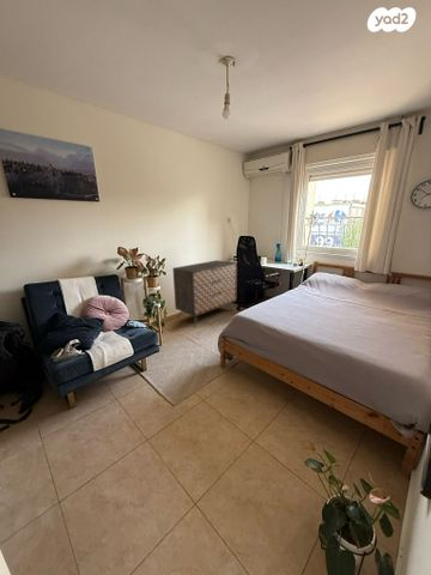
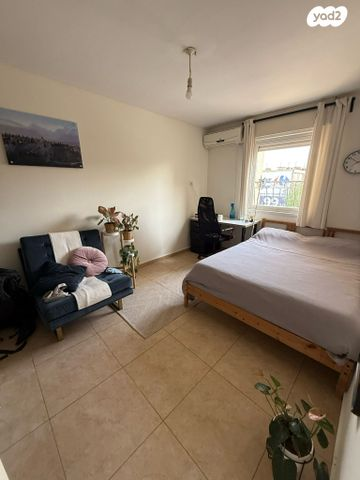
- dresser [171,259,238,328]
